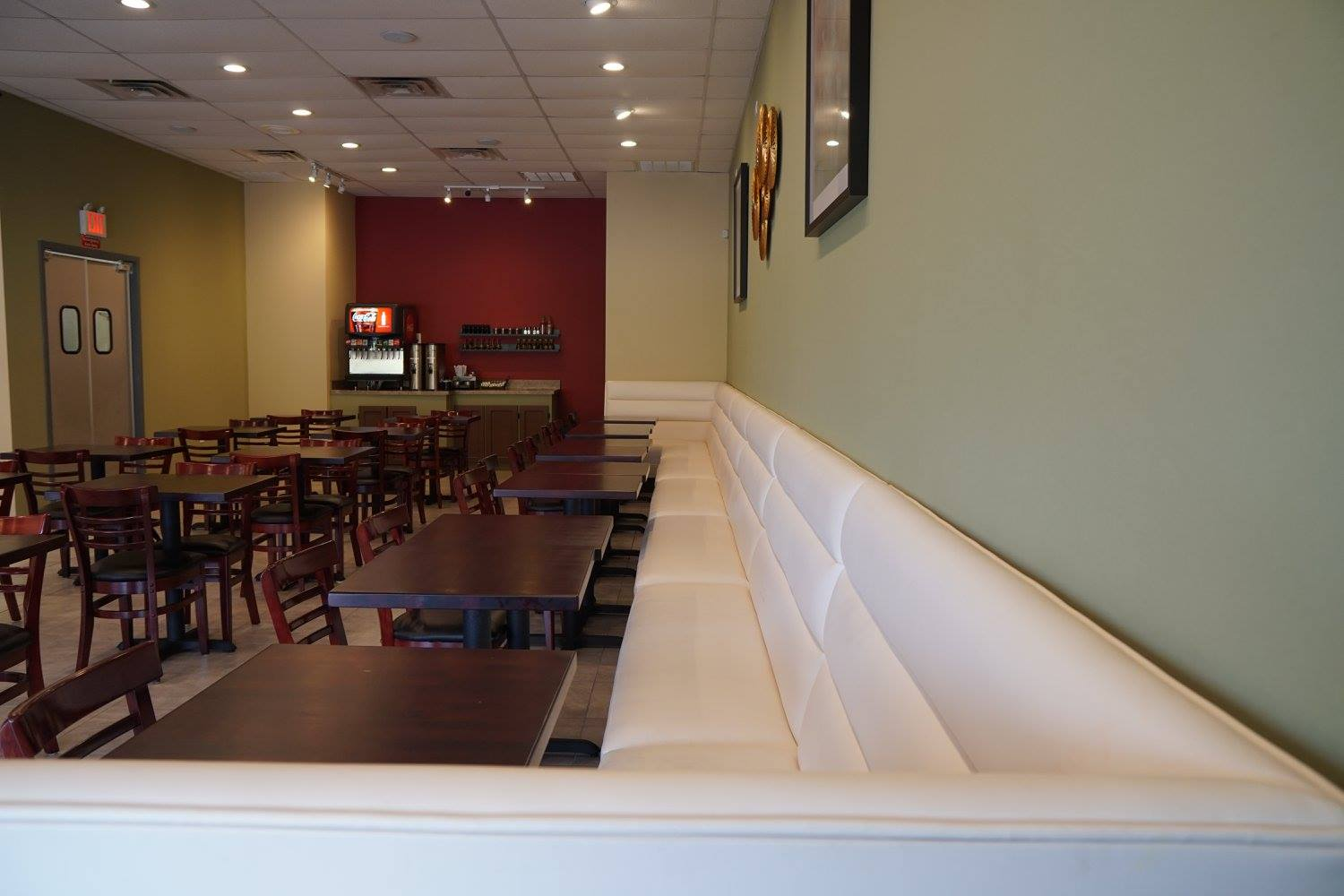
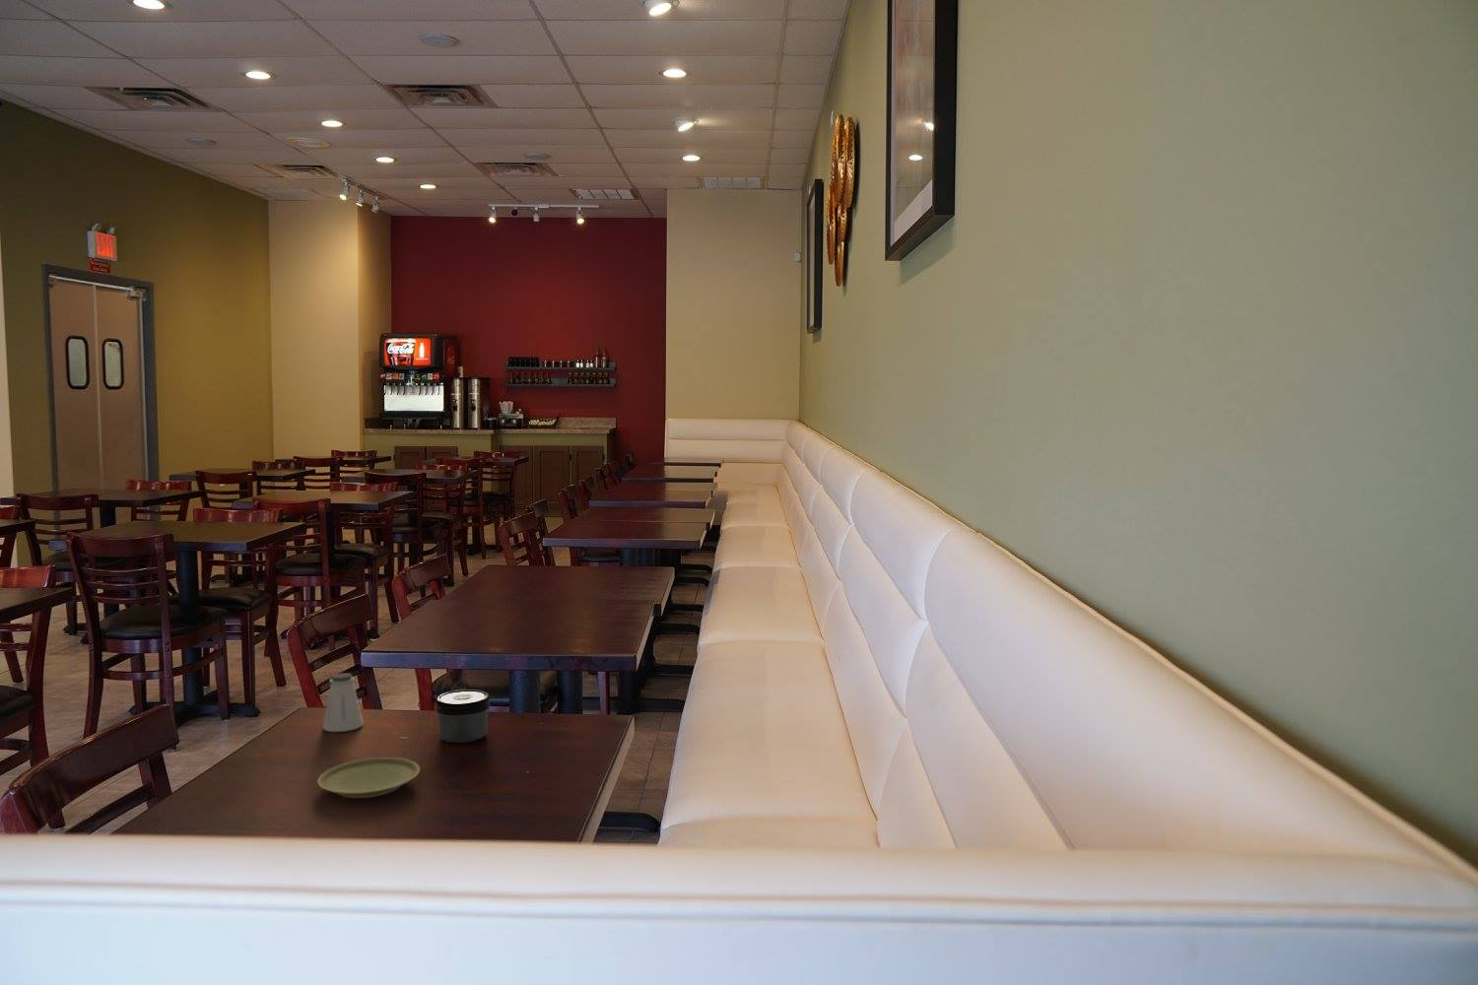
+ saltshaker [322,672,365,733]
+ jar [434,688,490,743]
+ plate [317,756,421,799]
